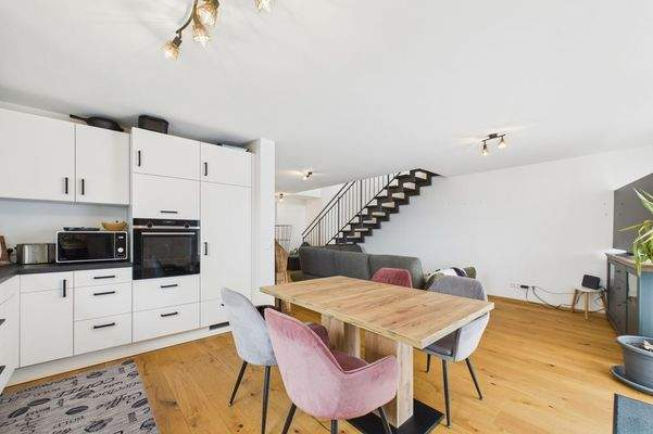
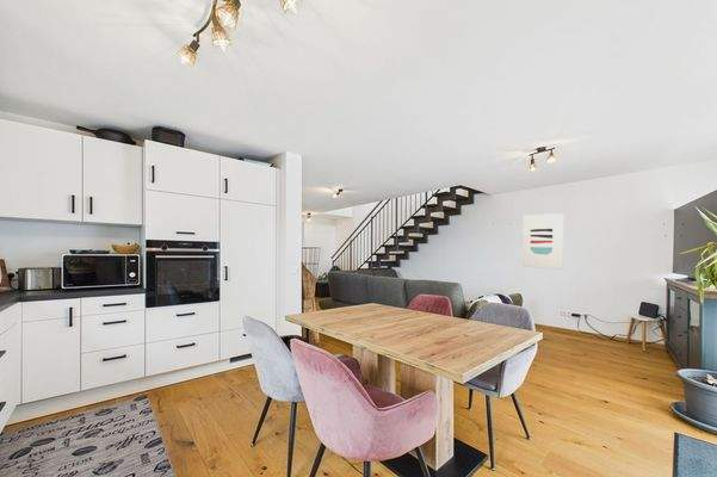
+ wall art [521,212,564,271]
